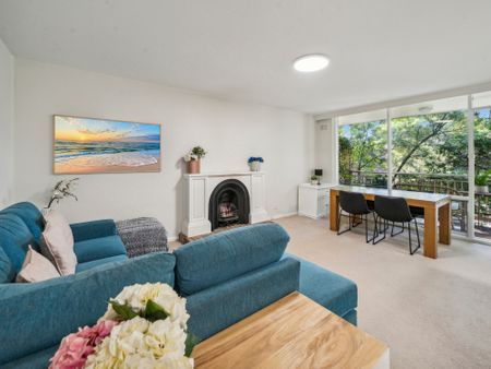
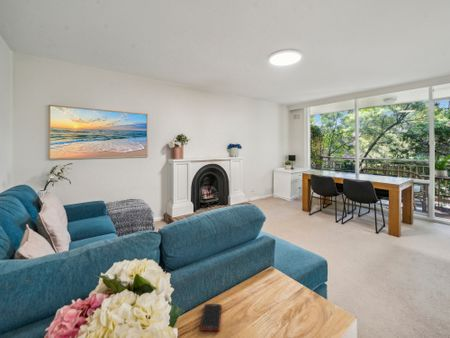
+ cell phone [199,303,223,332]
